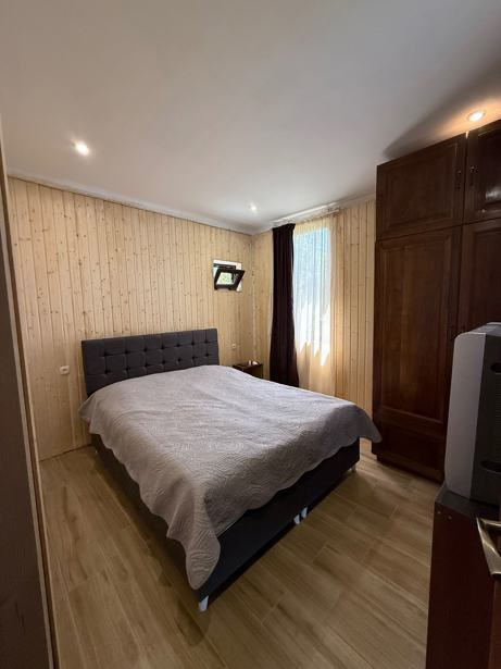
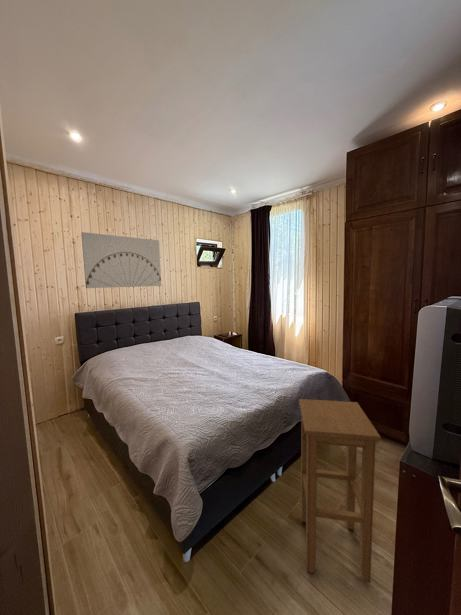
+ wall art [80,231,162,289]
+ stool [298,398,382,584]
